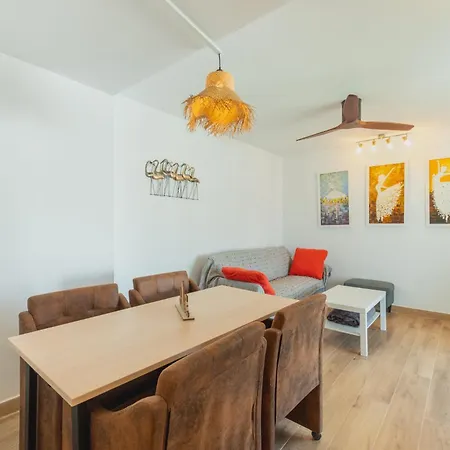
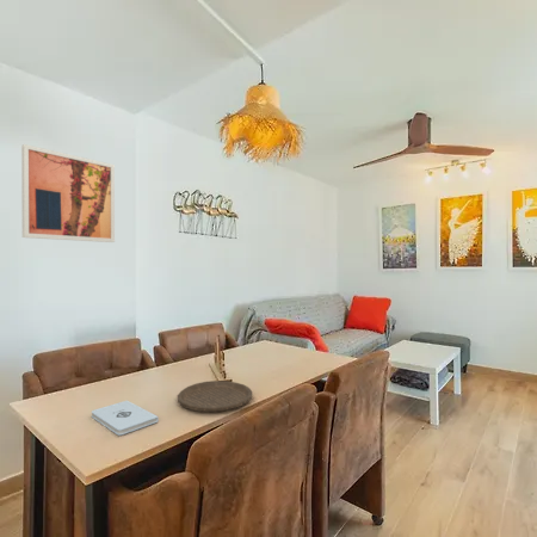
+ plate [177,379,253,413]
+ notepad [91,400,160,437]
+ wall art [20,143,116,243]
